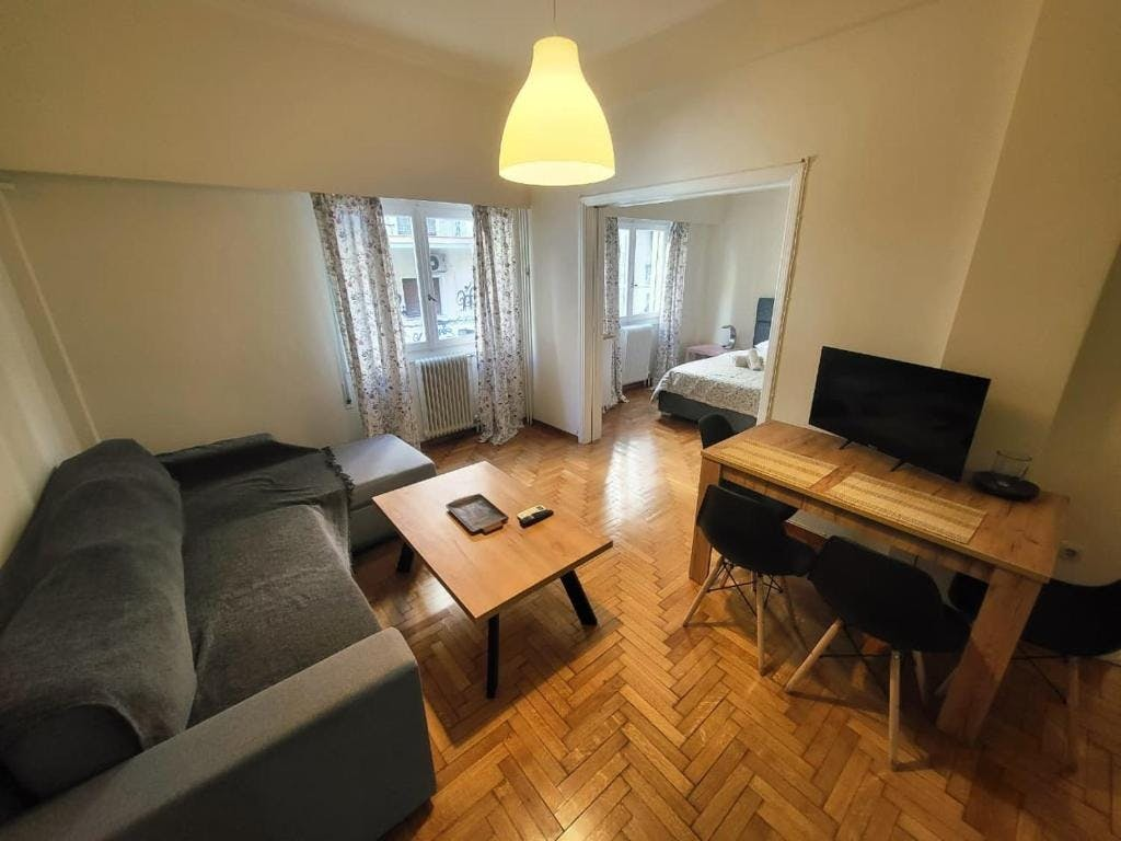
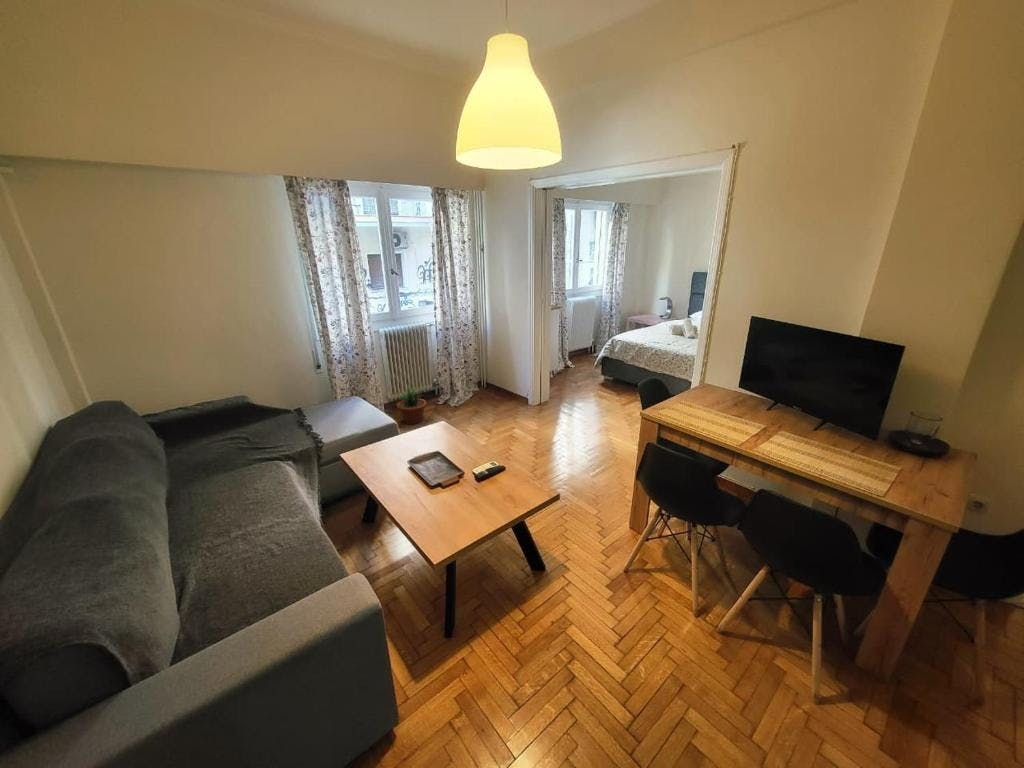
+ potted plant [388,385,428,425]
